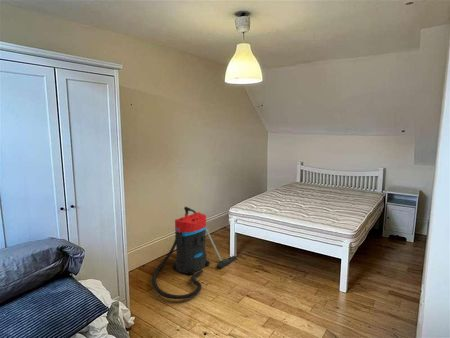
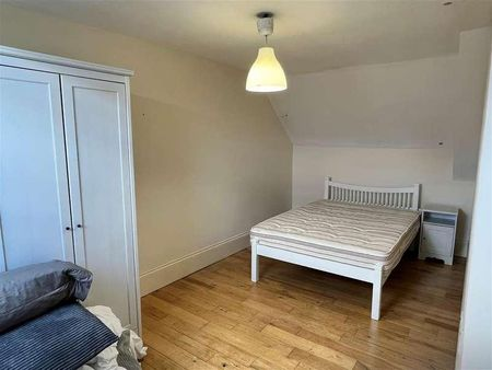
- vacuum cleaner [151,206,238,300]
